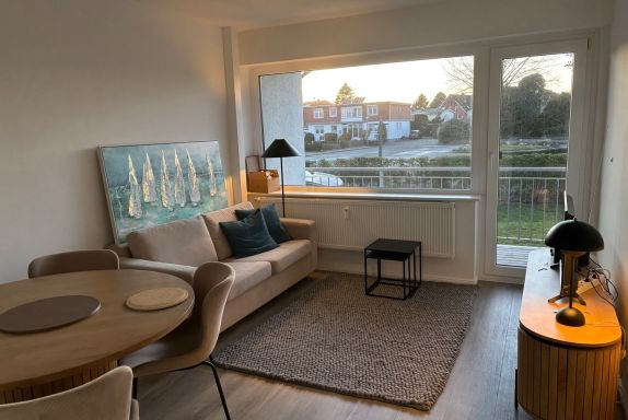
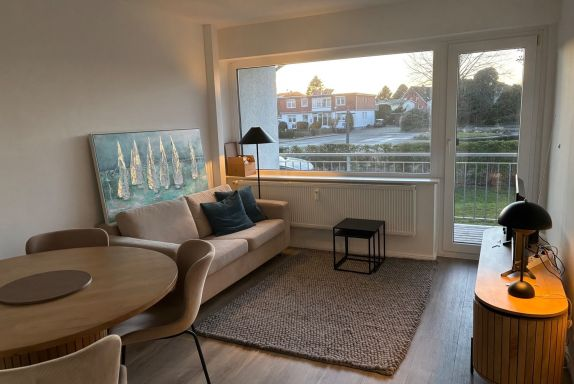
- plate [125,287,189,311]
